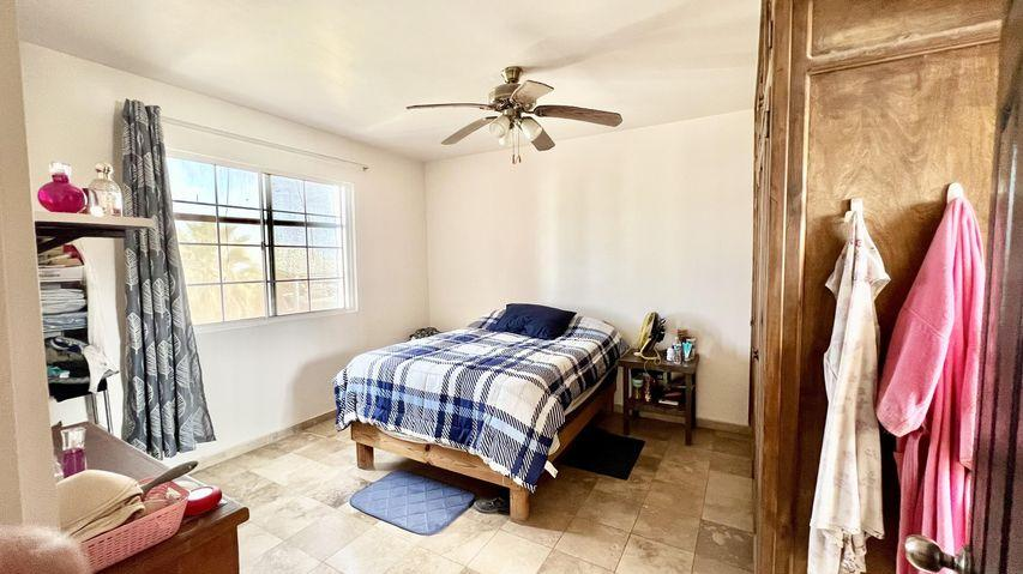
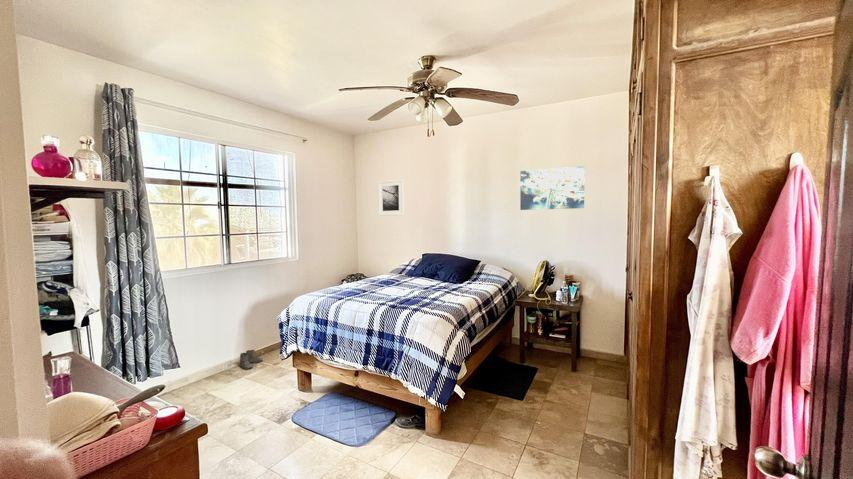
+ wall art [519,165,586,211]
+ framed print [377,179,405,217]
+ boots [238,349,264,370]
